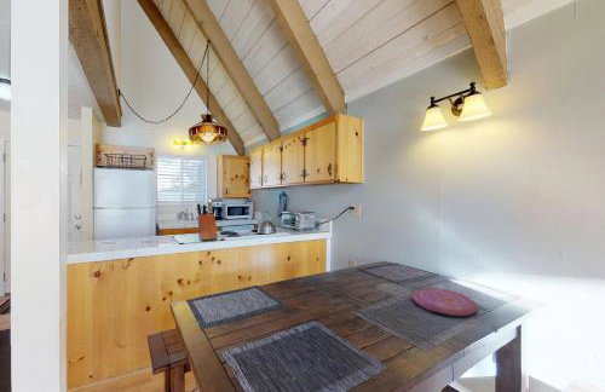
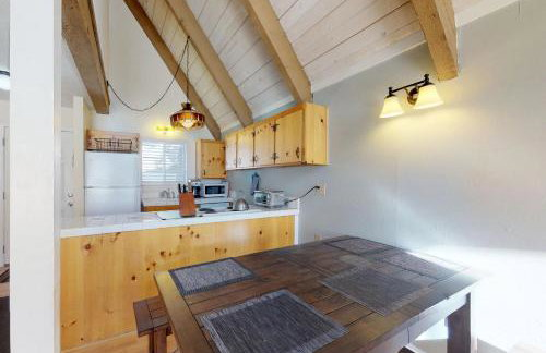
- plate [411,287,479,317]
